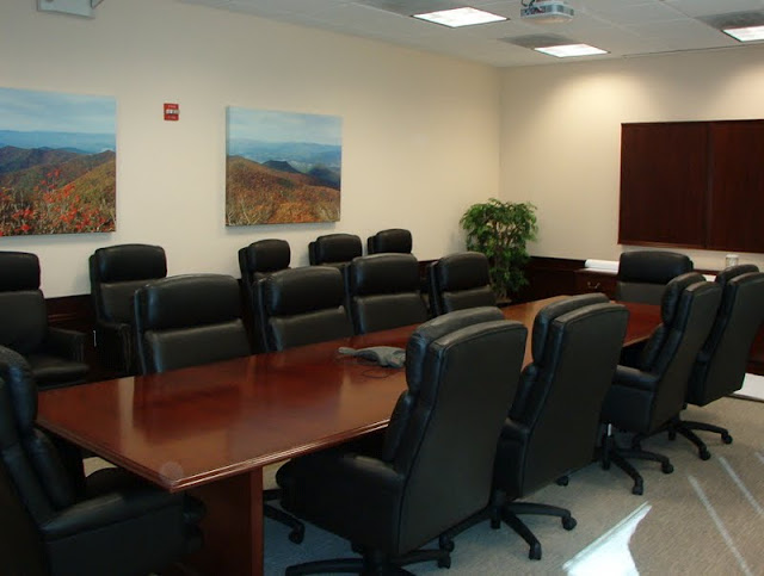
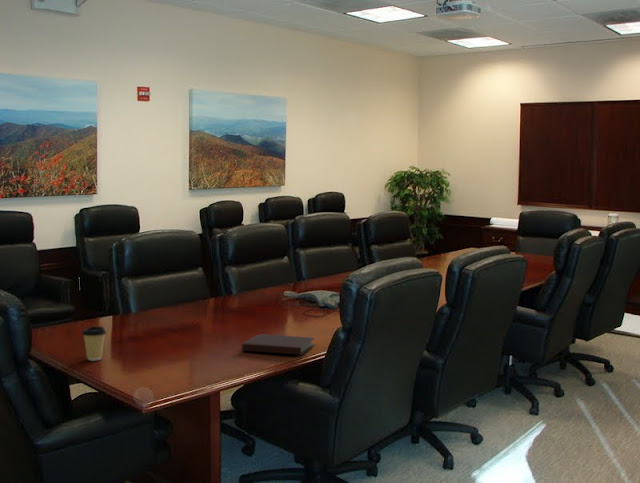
+ coffee cup [81,325,107,362]
+ notebook [241,333,316,356]
